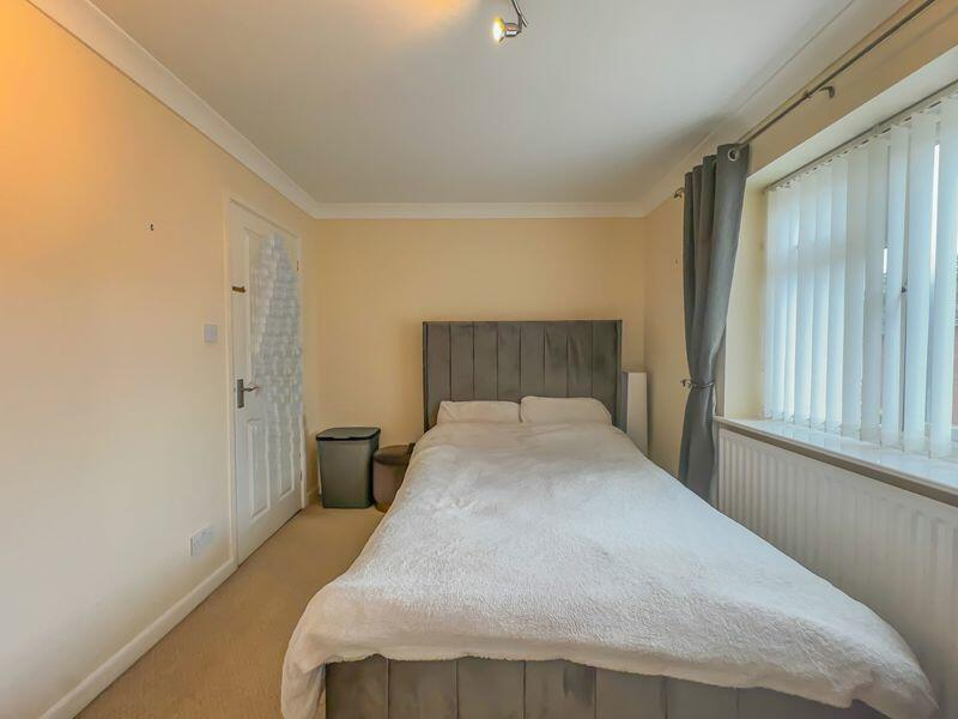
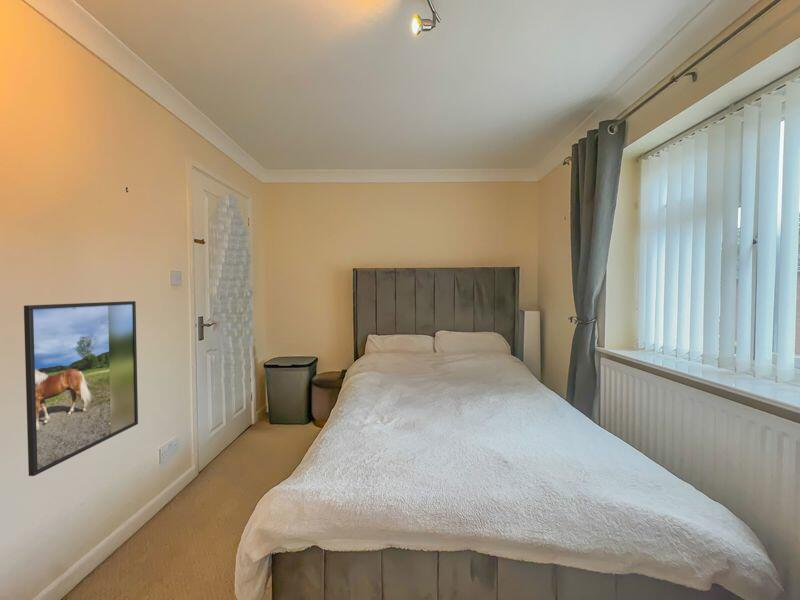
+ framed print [23,300,139,477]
